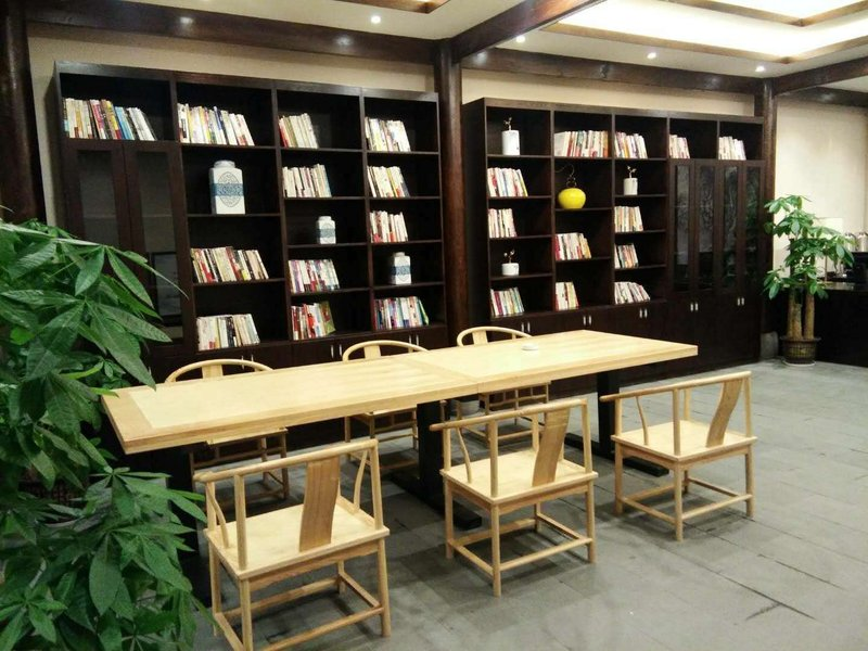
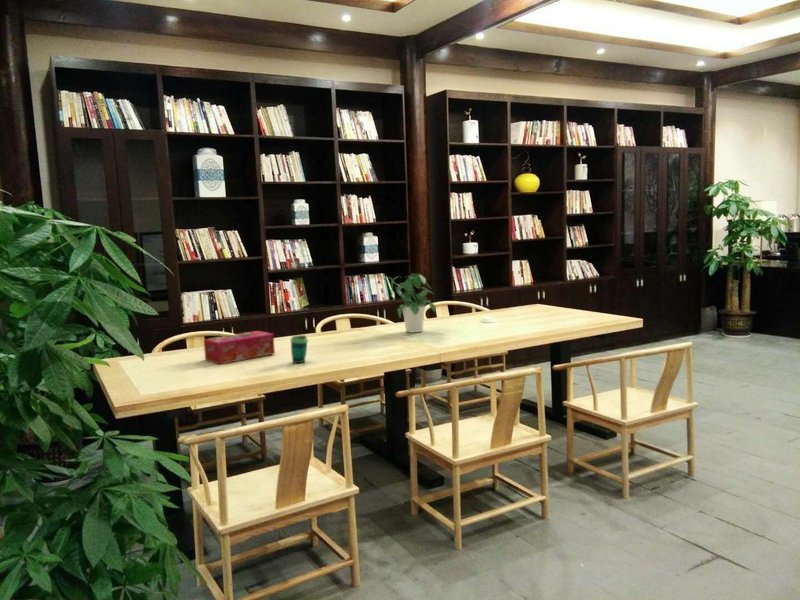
+ potted plant [388,272,436,334]
+ cup [289,334,309,364]
+ tissue box [203,330,276,365]
